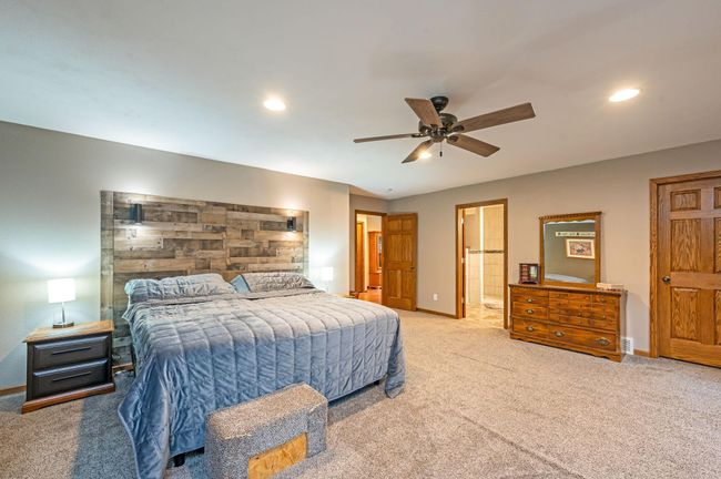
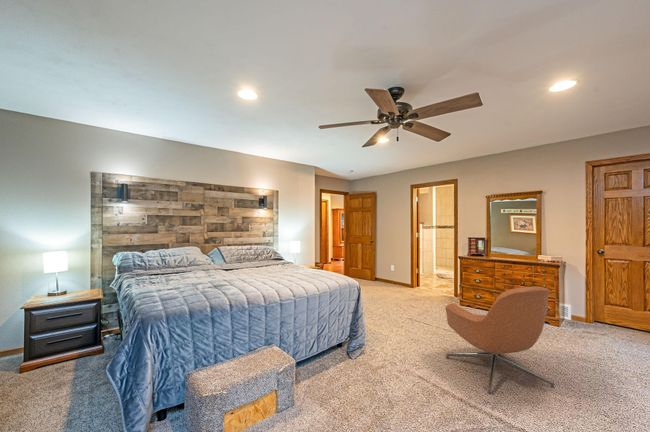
+ armchair [444,286,556,395]
